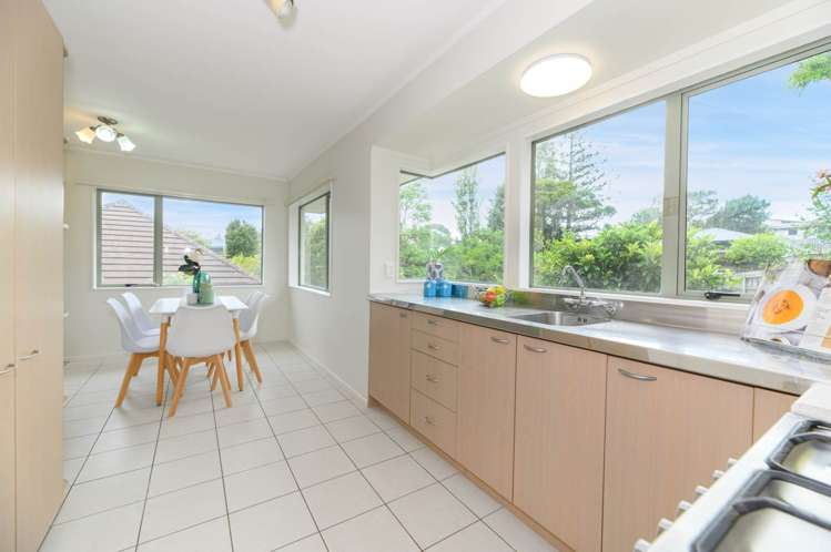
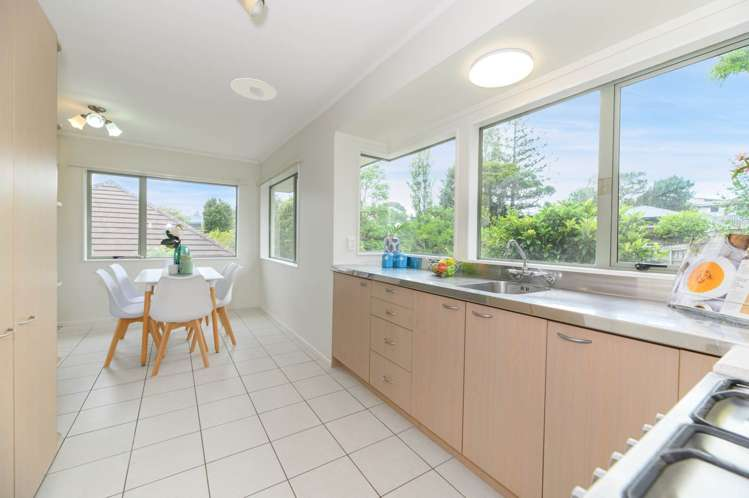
+ recessed light [230,77,278,101]
